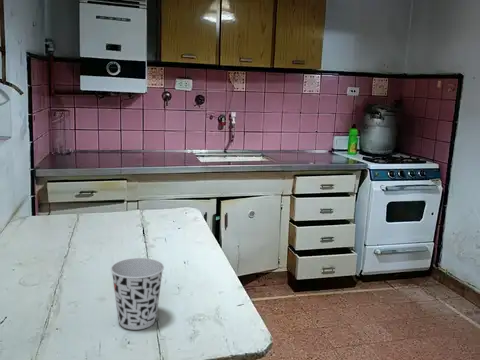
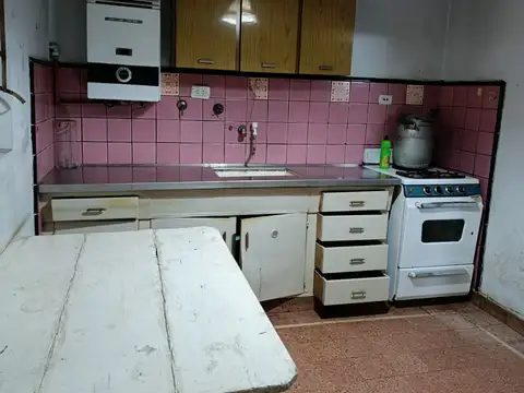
- cup [110,257,165,331]
